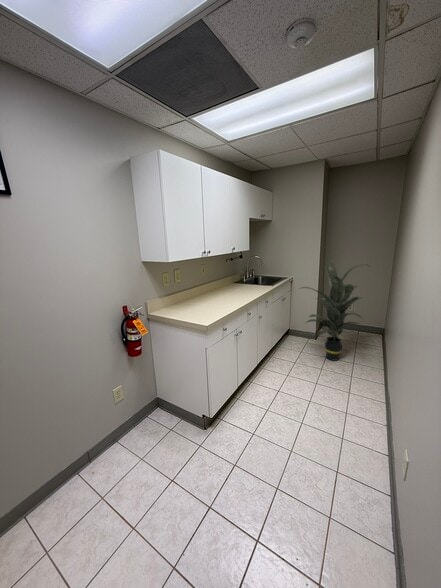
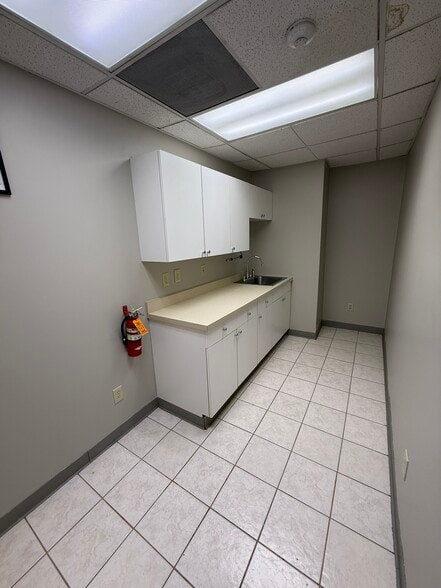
- indoor plant [297,257,370,362]
